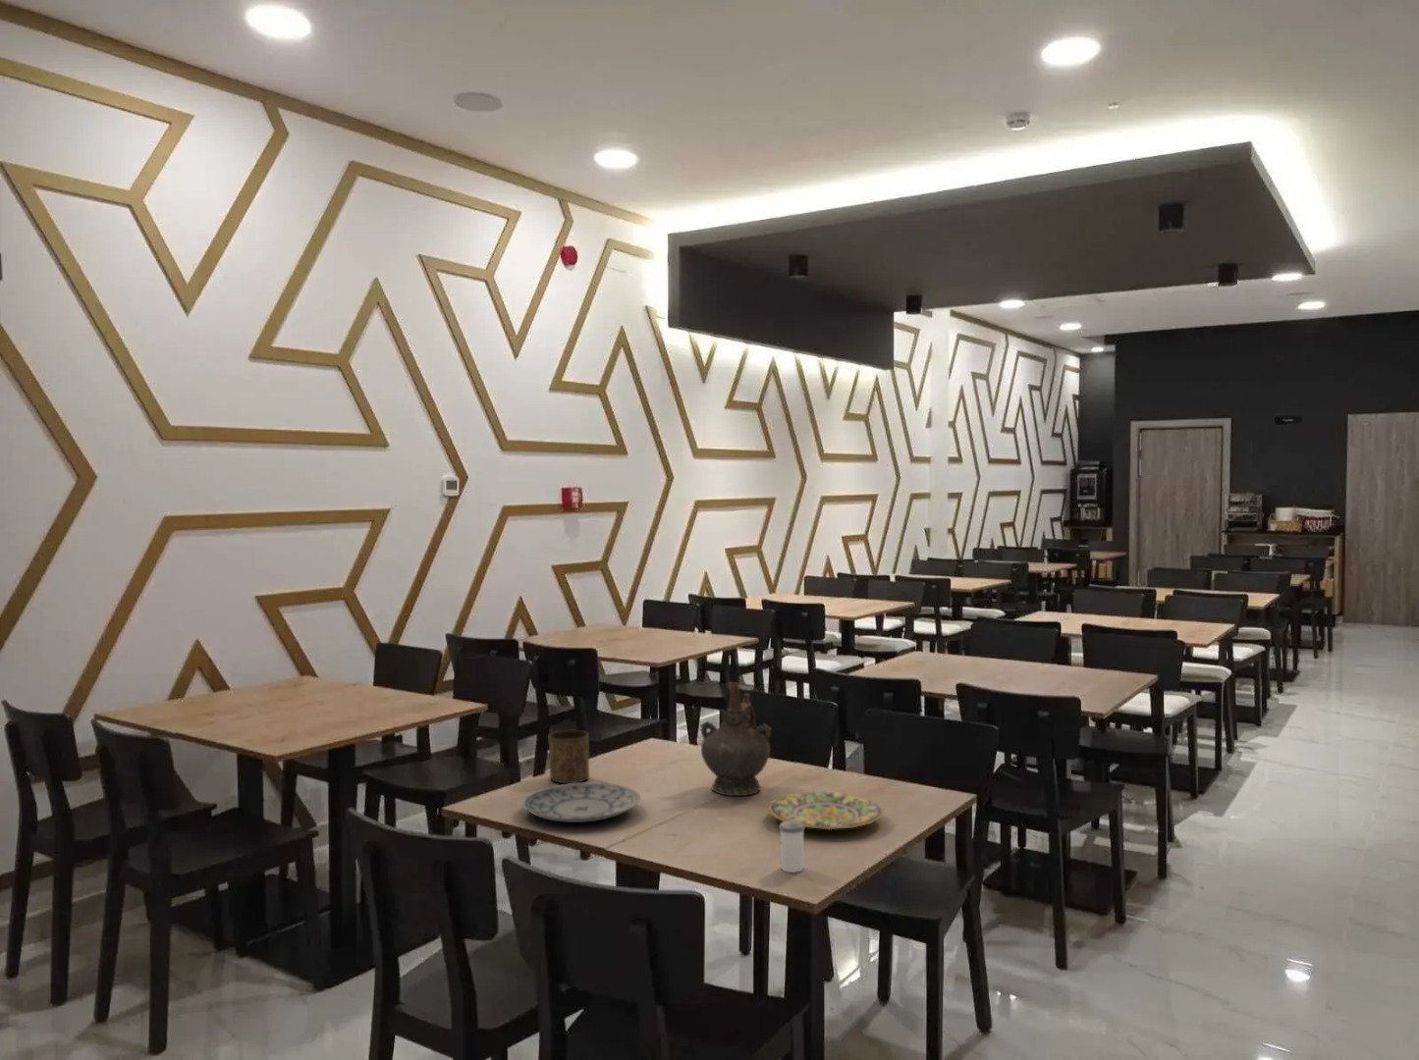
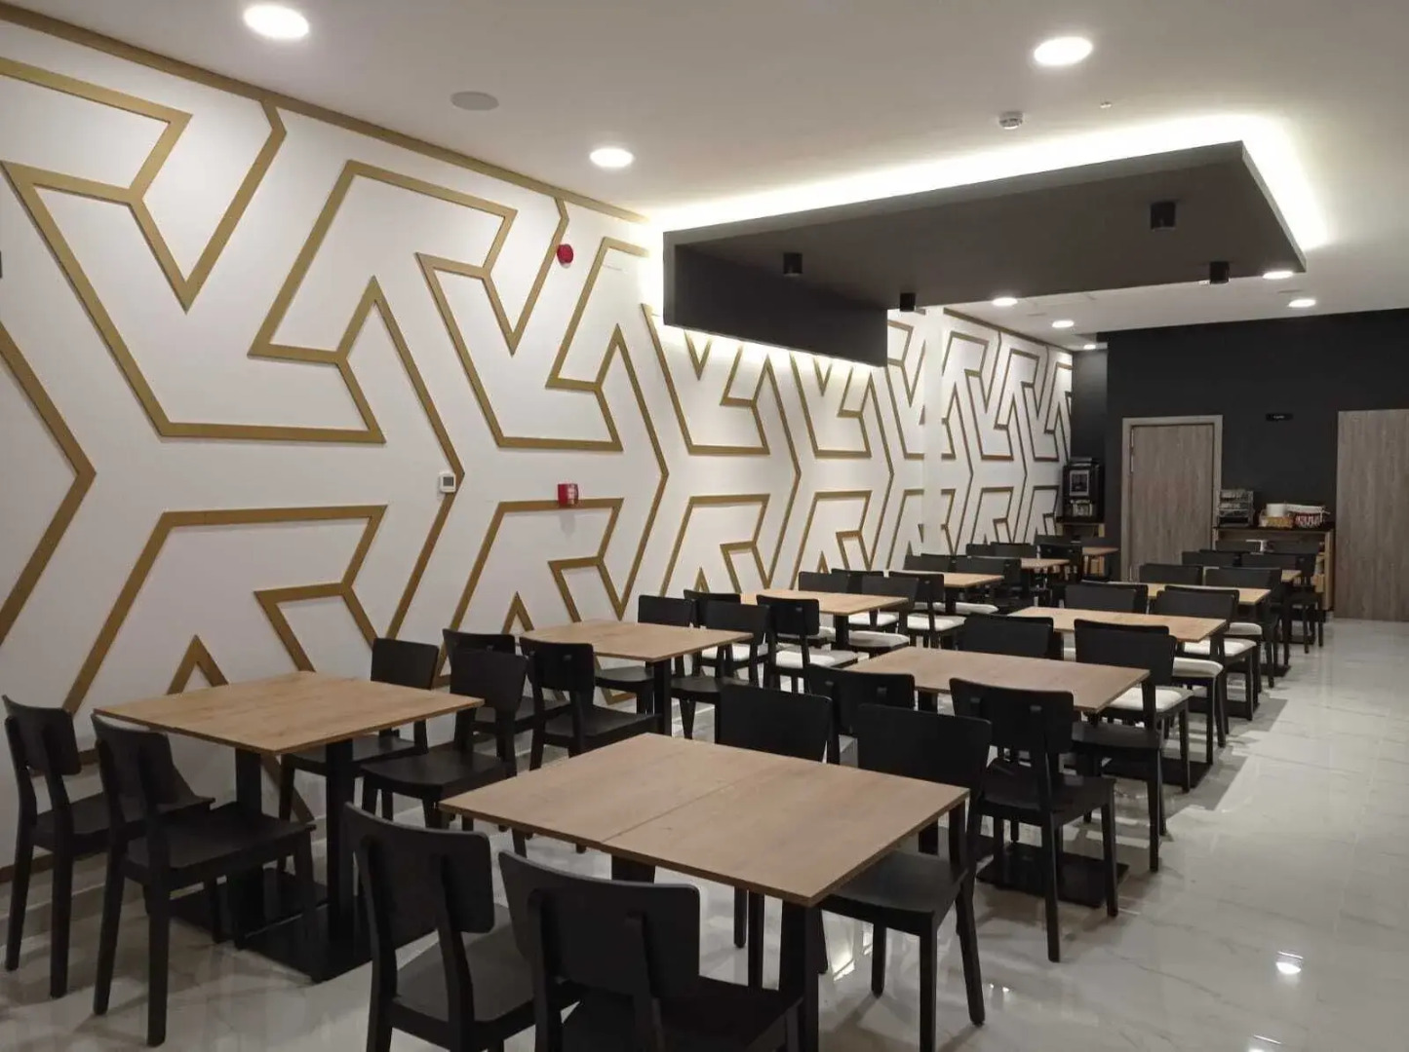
- ceremonial vessel [699,681,772,797]
- cup [547,729,590,784]
- plate [521,782,642,824]
- salt shaker [777,821,805,874]
- plate [767,791,883,831]
